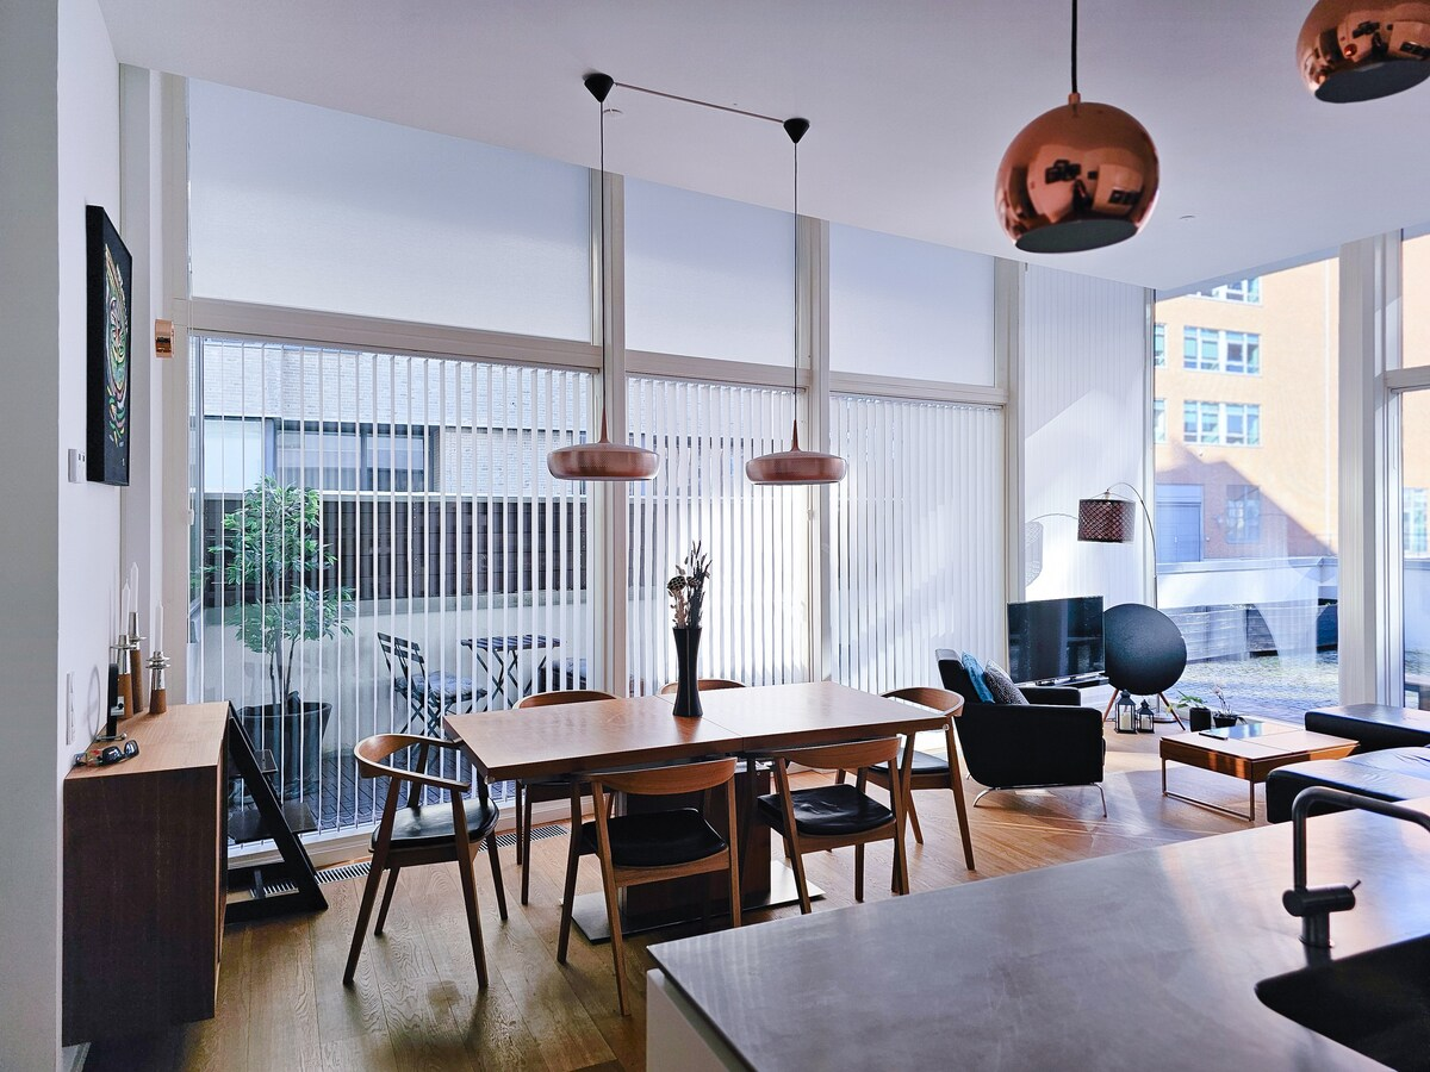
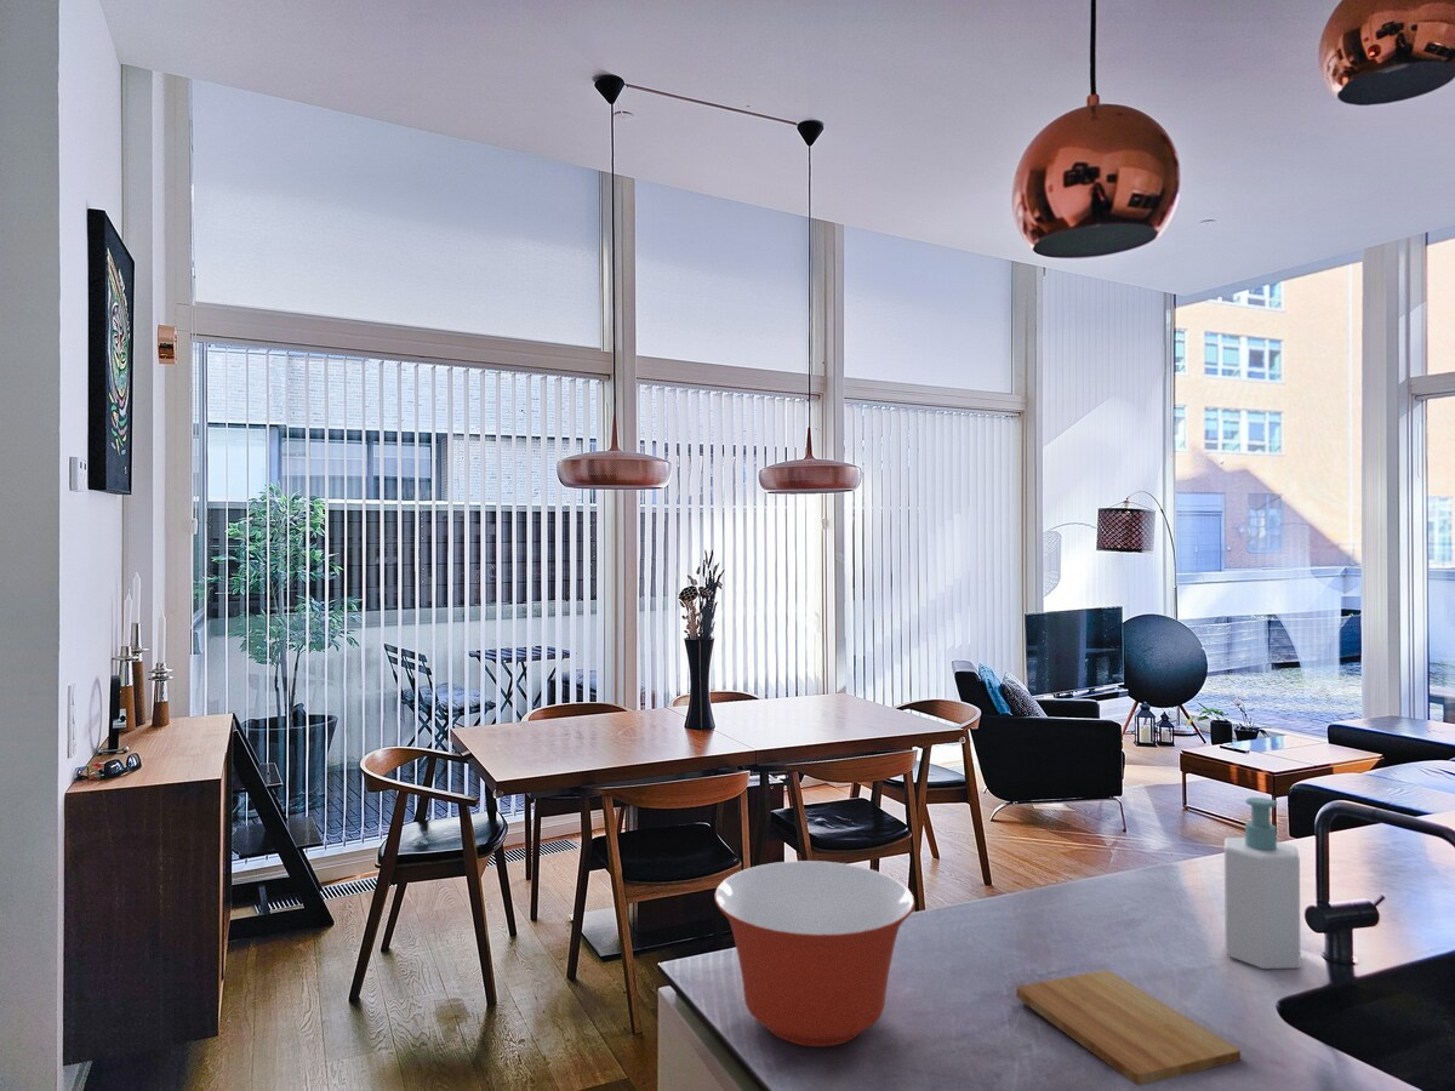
+ cutting board [1015,969,1242,1087]
+ soap bottle [1223,796,1302,970]
+ mixing bowl [713,859,917,1047]
